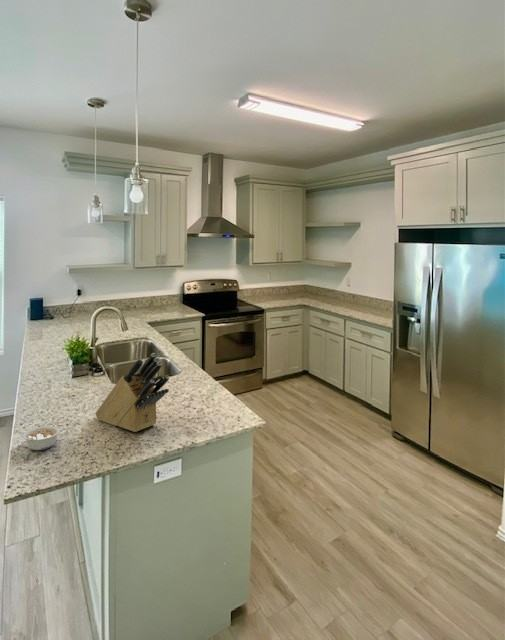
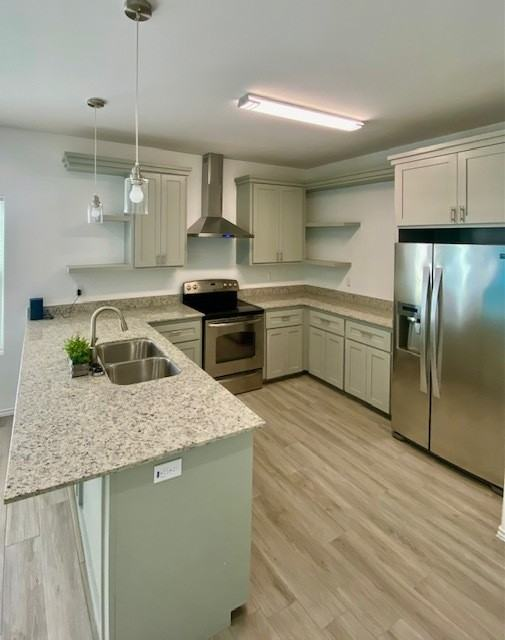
- knife block [94,352,171,433]
- legume [21,425,61,451]
